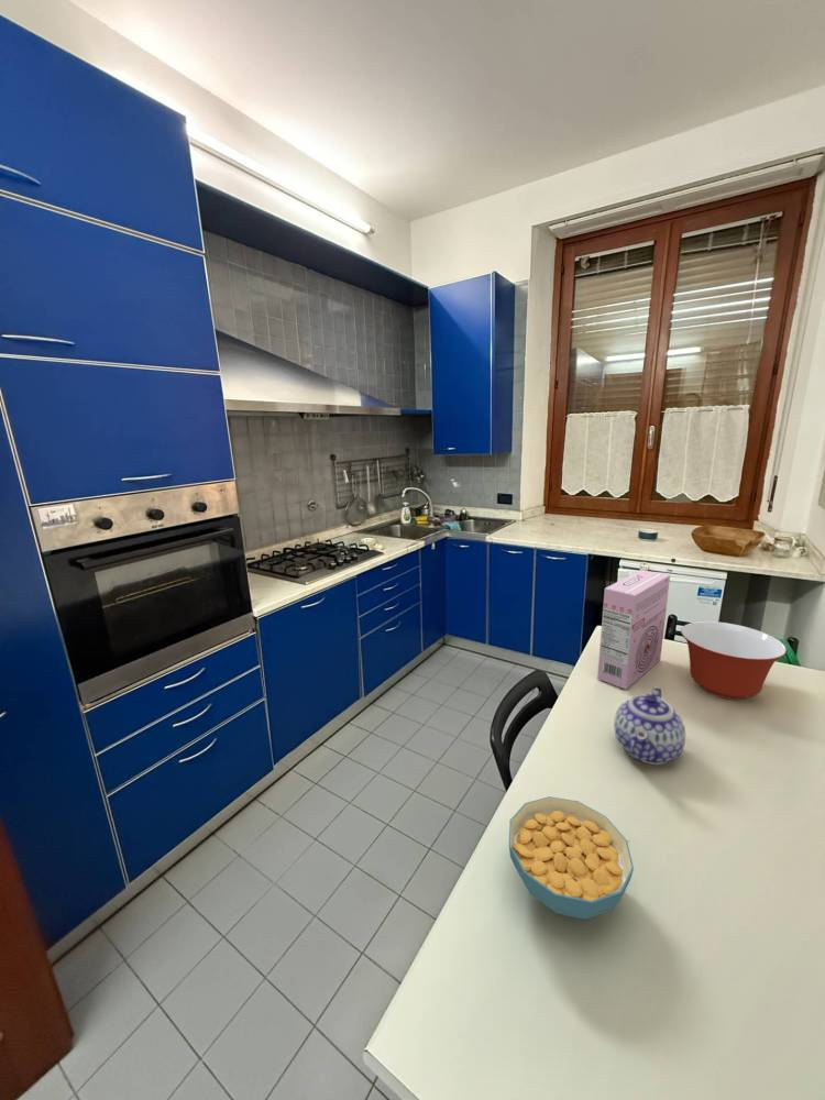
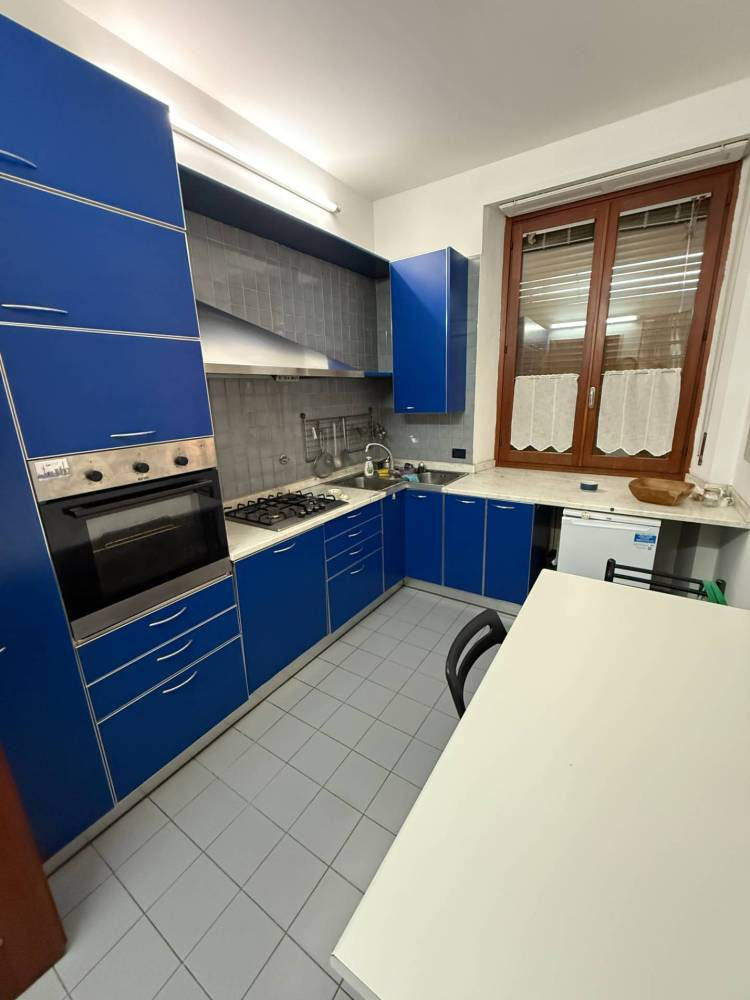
- cereal box [596,569,671,690]
- mixing bowl [680,620,788,701]
- cereal bowl [508,795,635,921]
- teapot [613,686,686,766]
